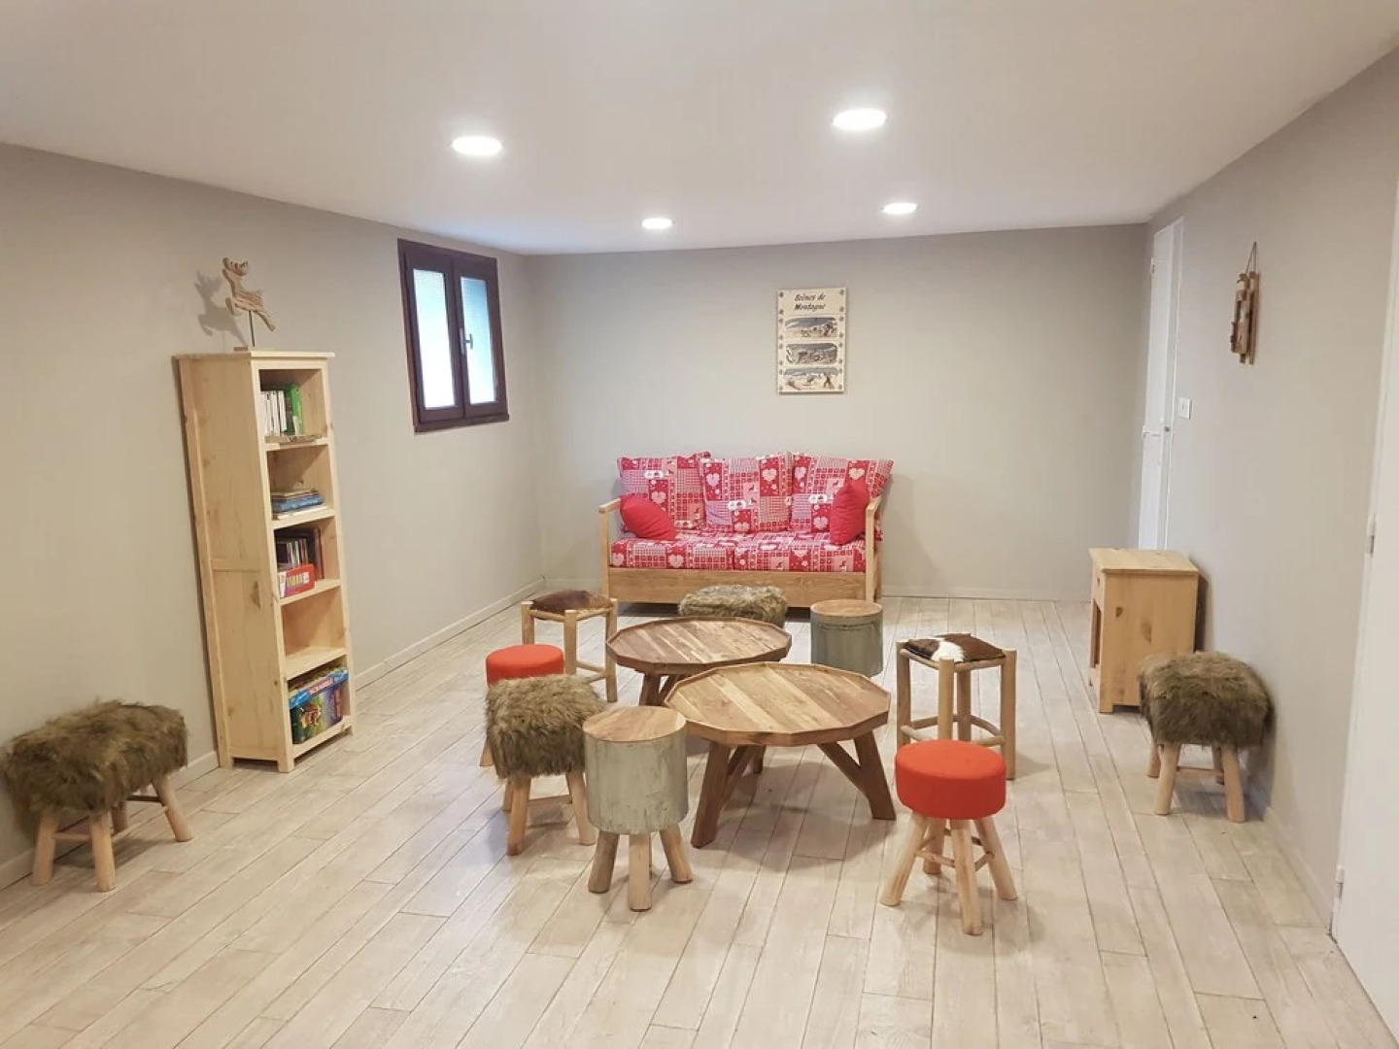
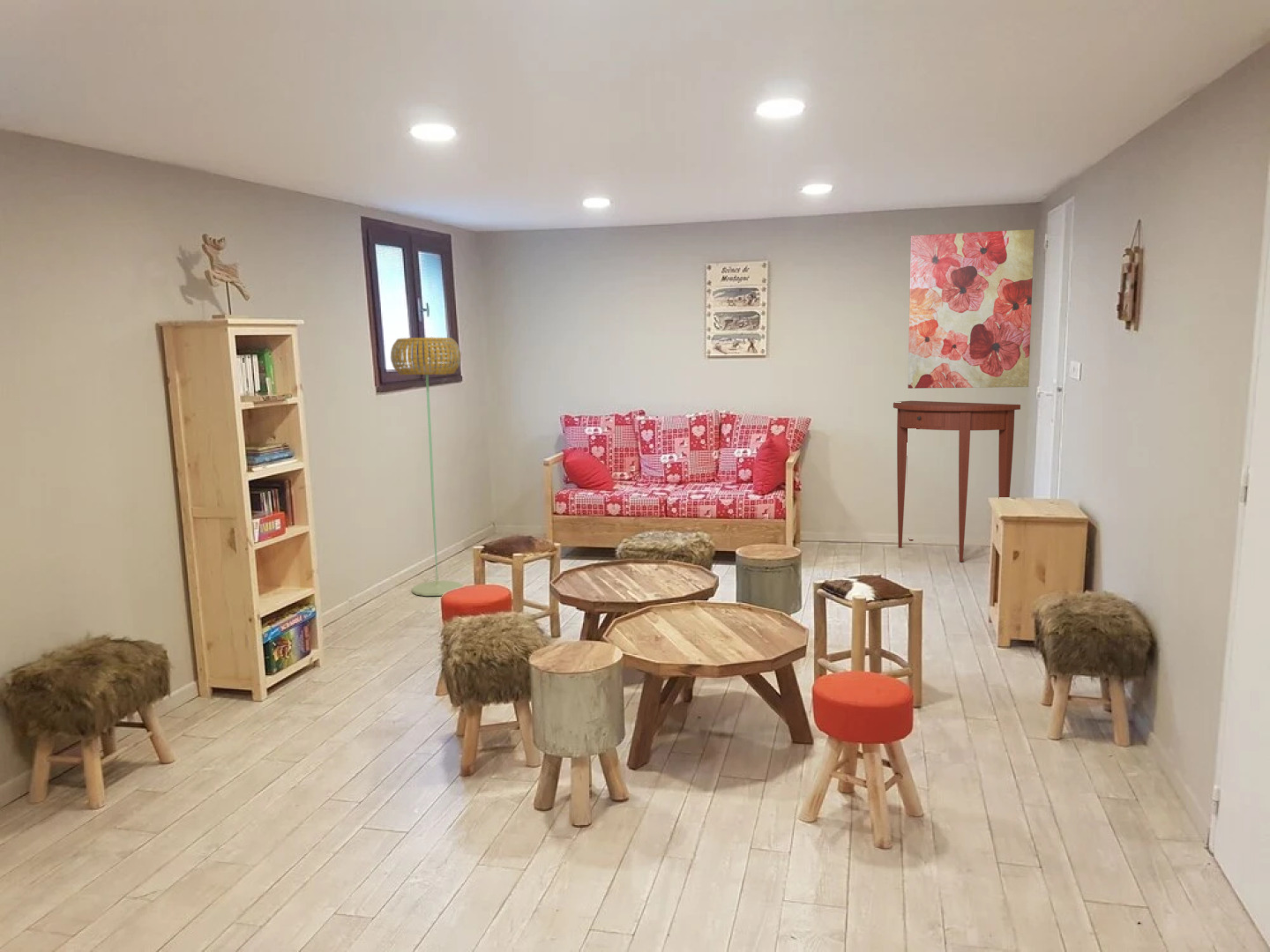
+ console table [893,400,1021,562]
+ floor lamp [390,337,464,597]
+ wall art [907,228,1035,390]
